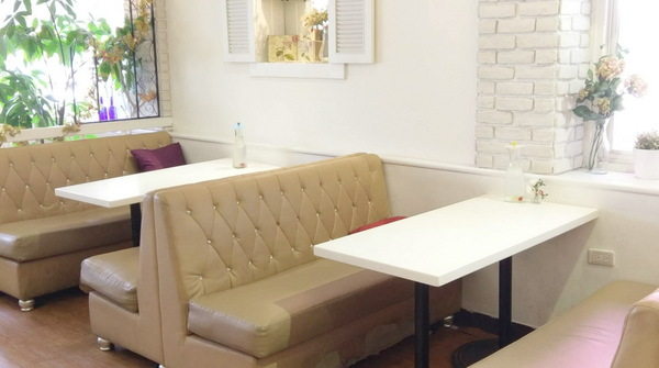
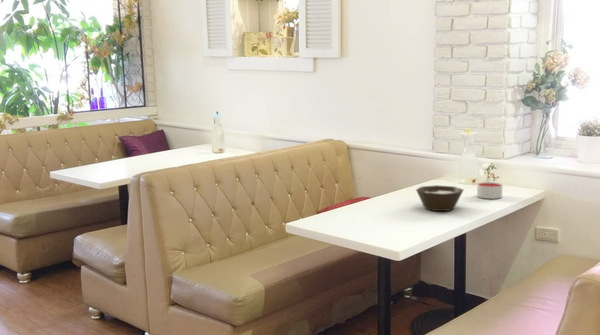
+ bowl [415,184,464,212]
+ candle [476,181,503,200]
